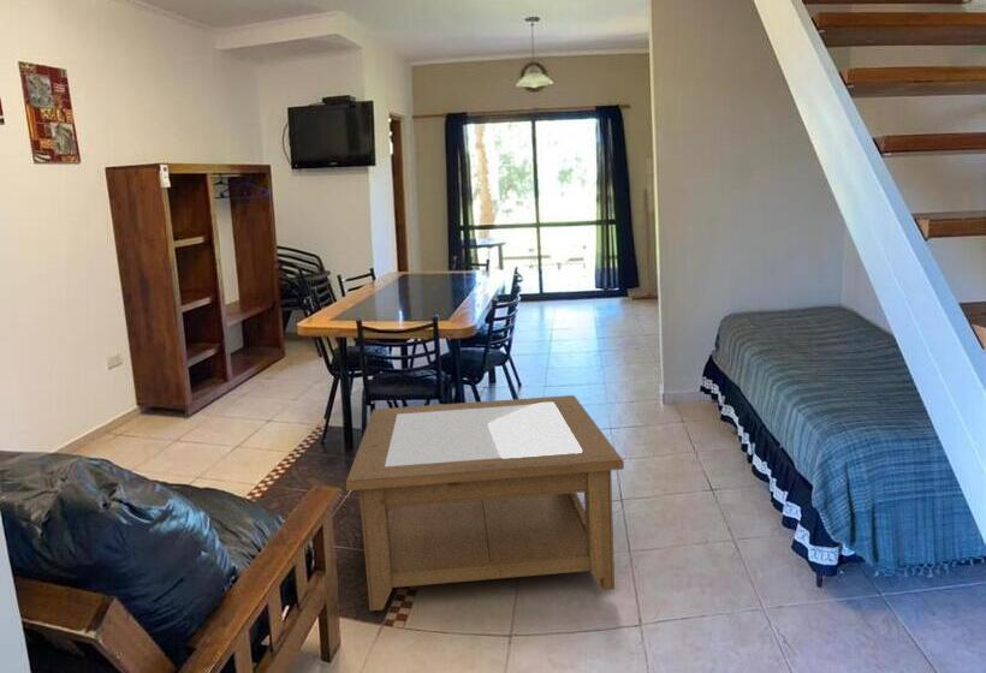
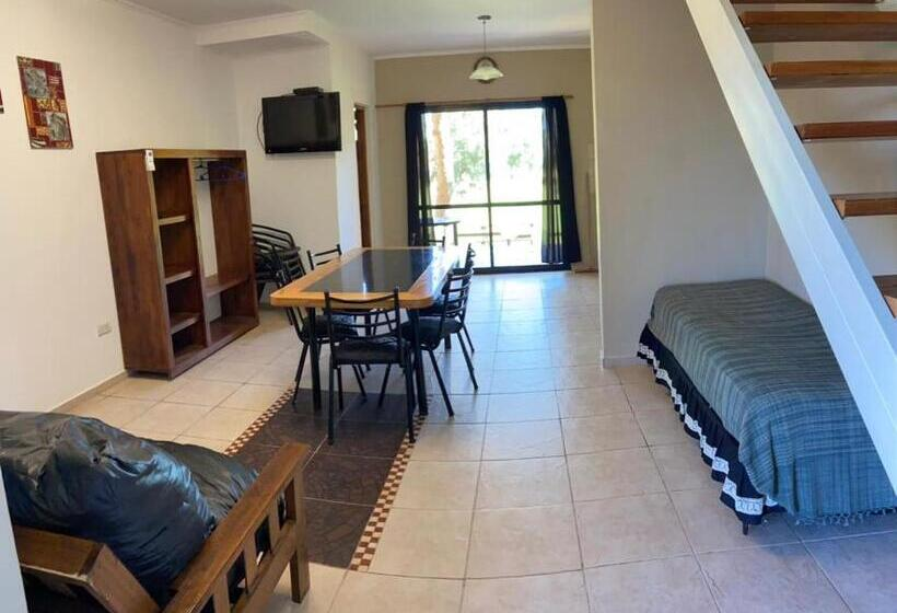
- coffee table [345,394,625,612]
